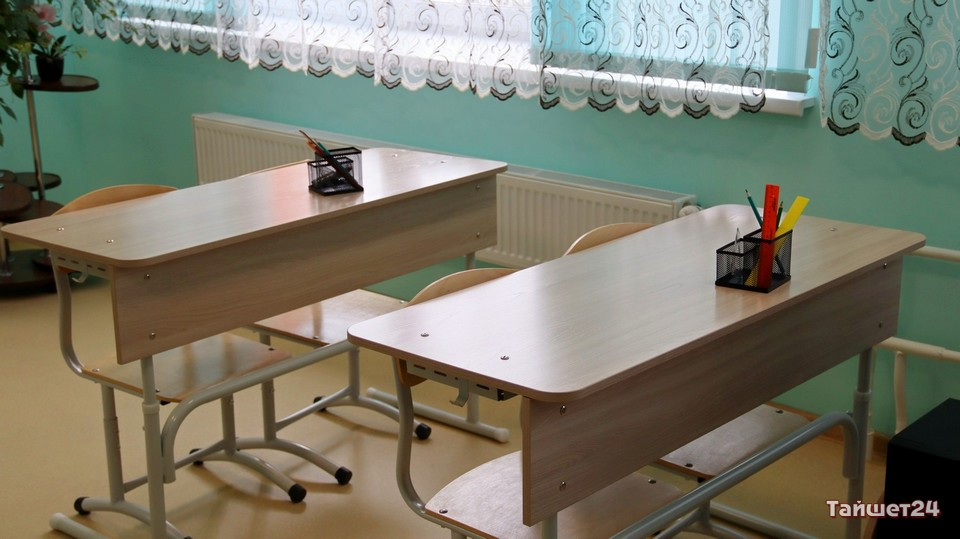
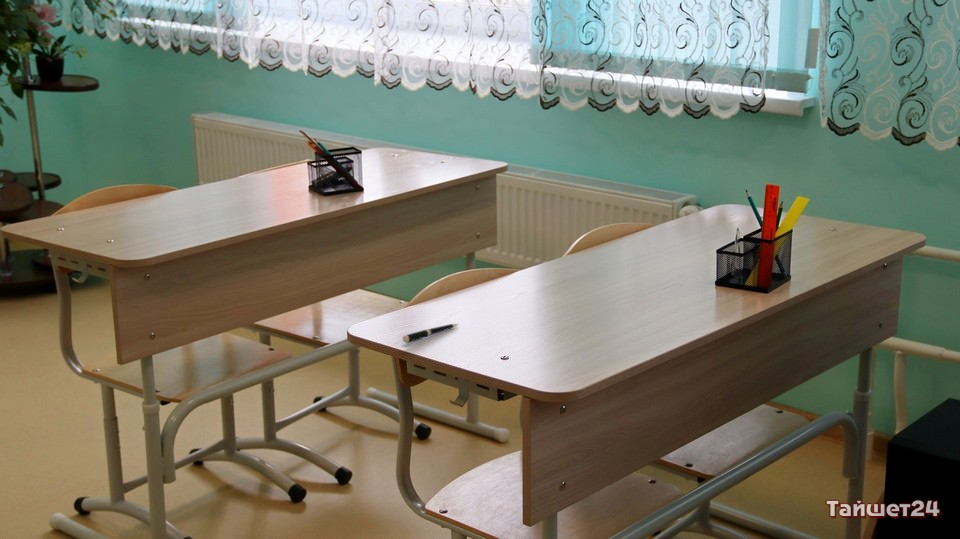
+ pen [401,323,459,345]
